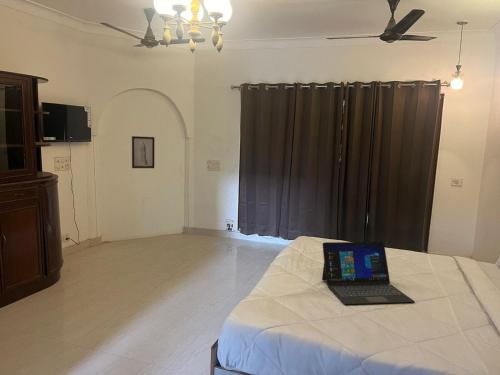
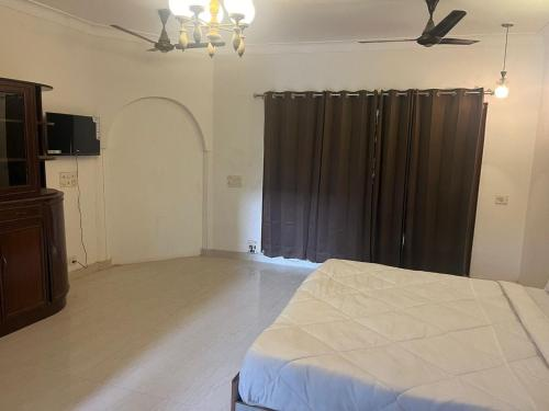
- wall art [131,135,156,169]
- laptop [321,241,416,305]
